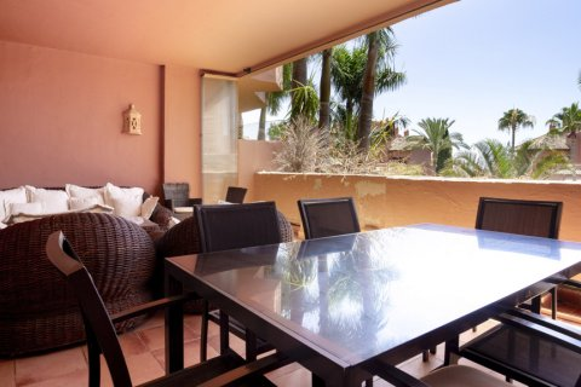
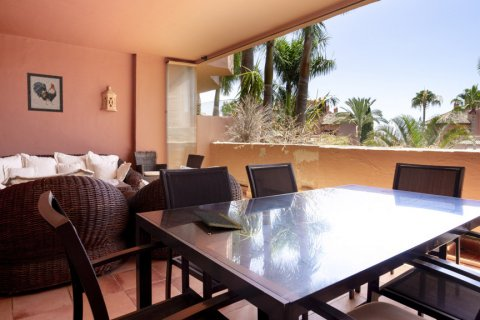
+ wall art [26,72,64,114]
+ notepad [191,210,244,232]
